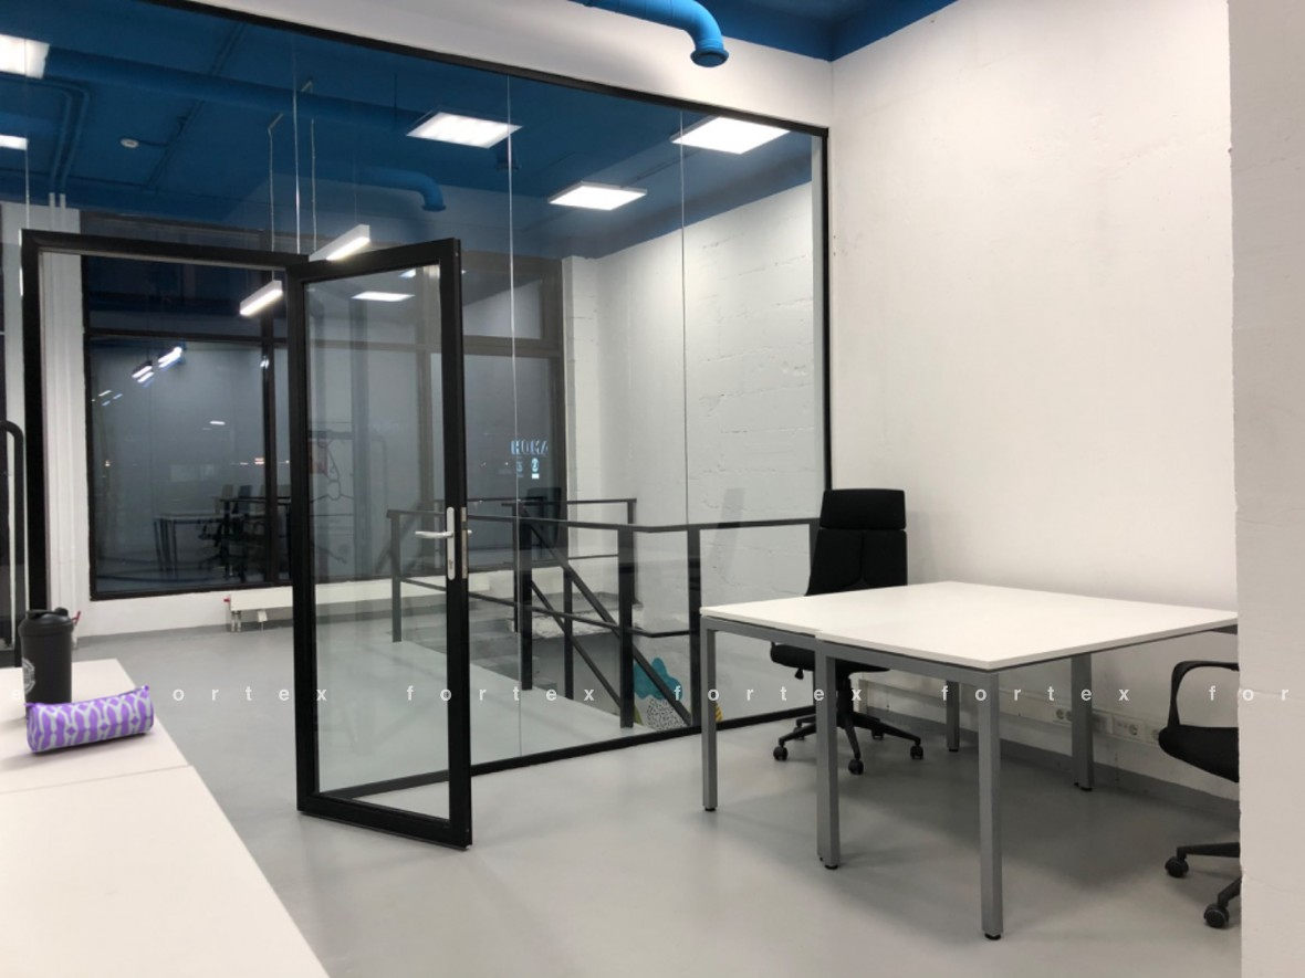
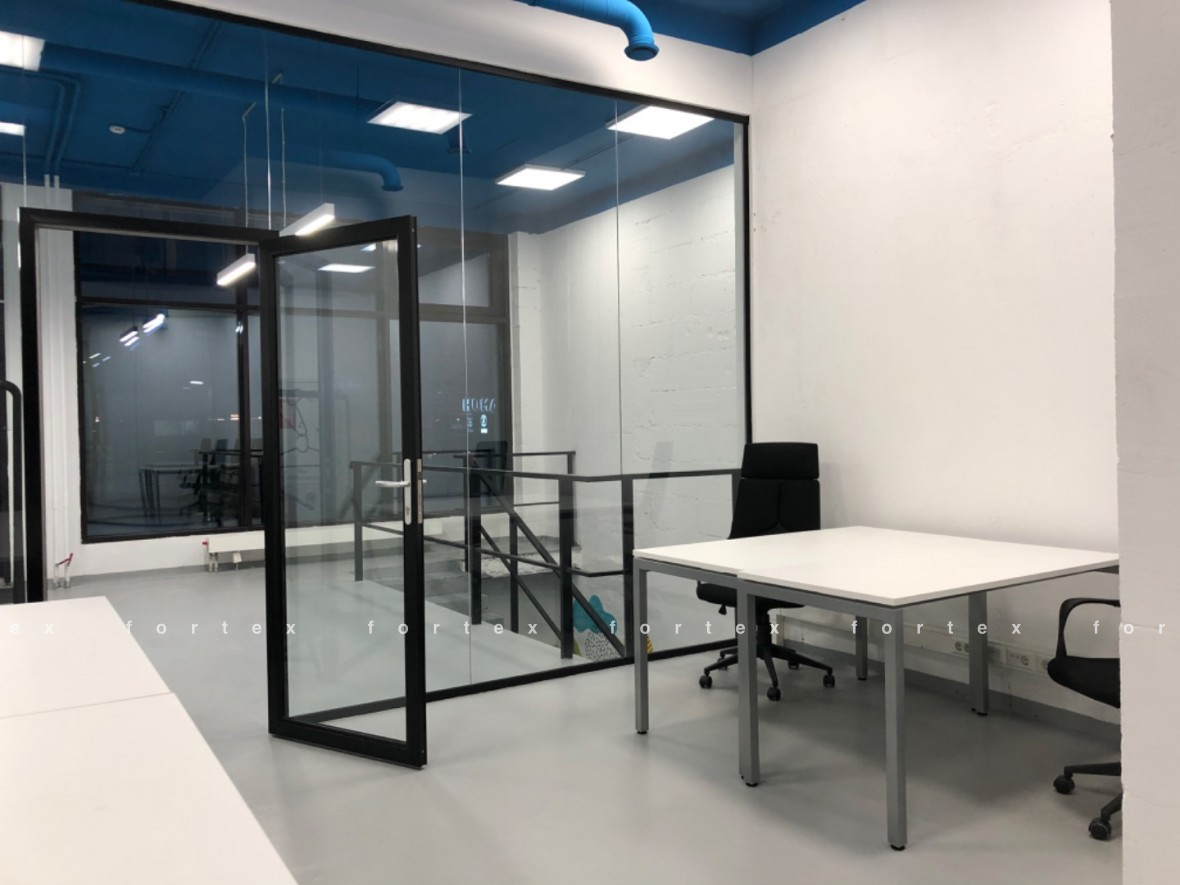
- pencil case [22,684,155,754]
- water bottle [18,606,75,719]
